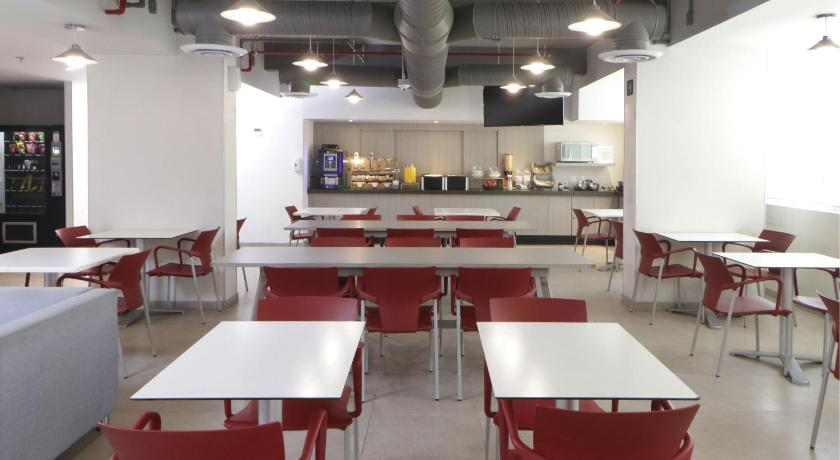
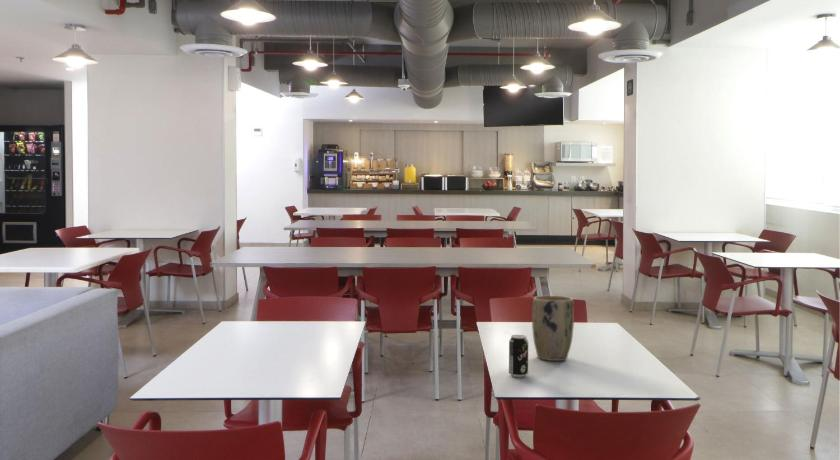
+ beverage can [508,334,529,378]
+ plant pot [531,295,575,362]
